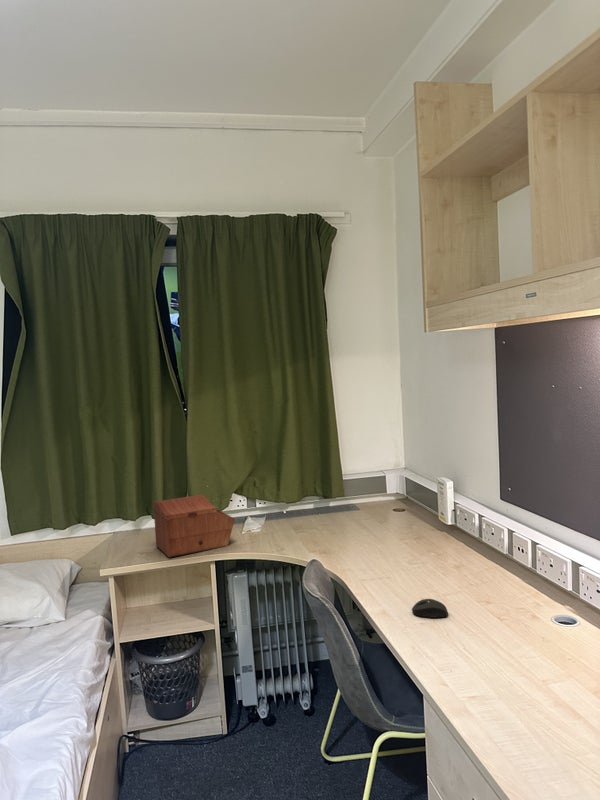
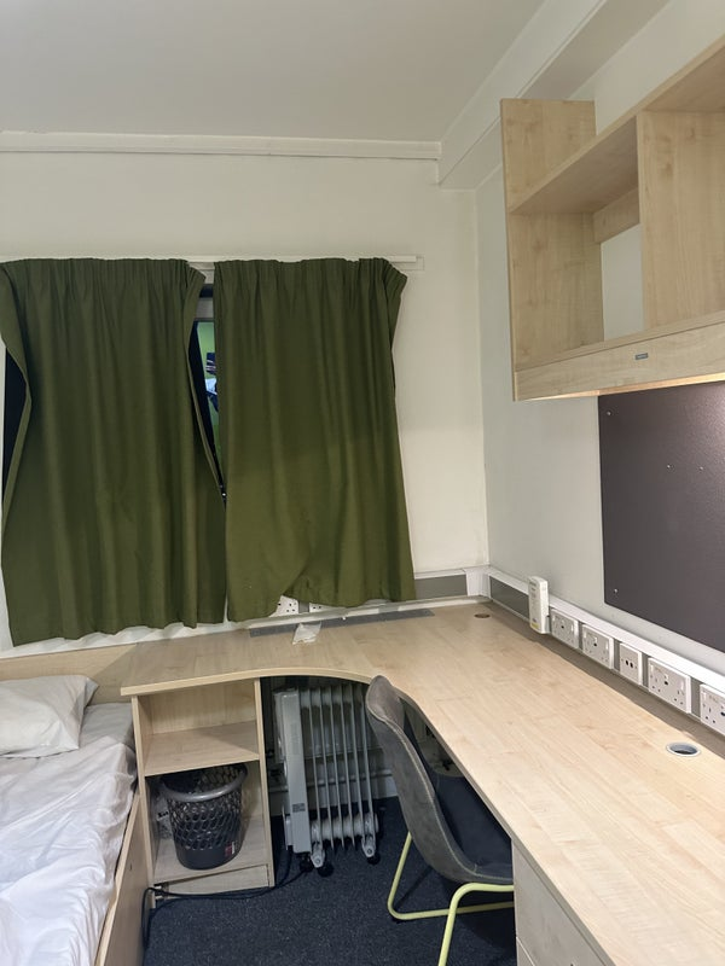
- sewing box [152,494,236,558]
- mouse [411,598,449,619]
